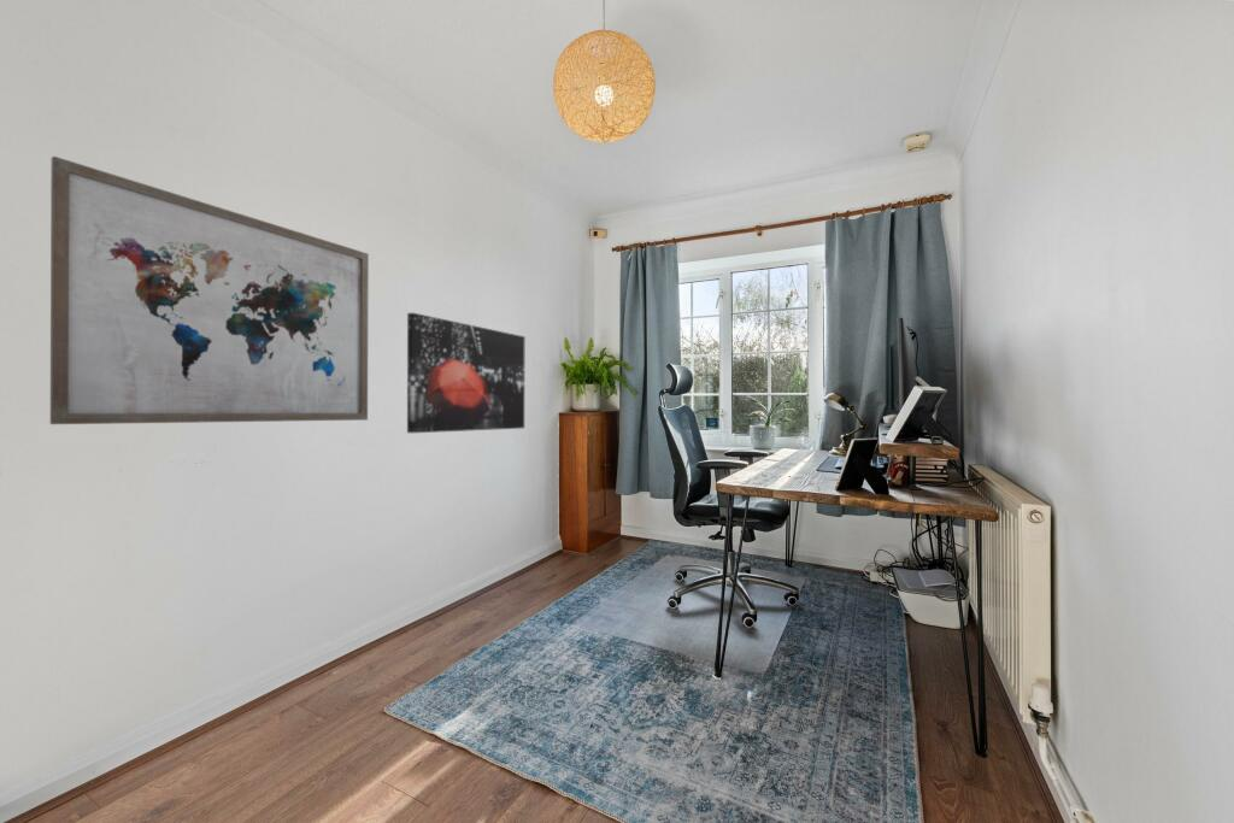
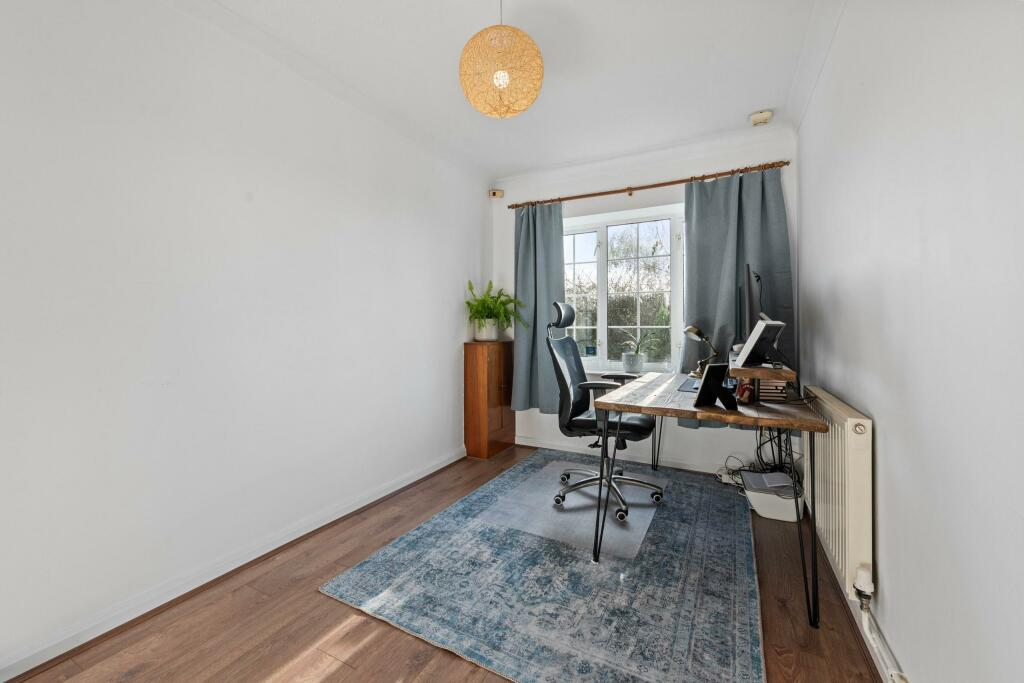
- wall art [406,311,527,434]
- wall art [49,155,370,425]
